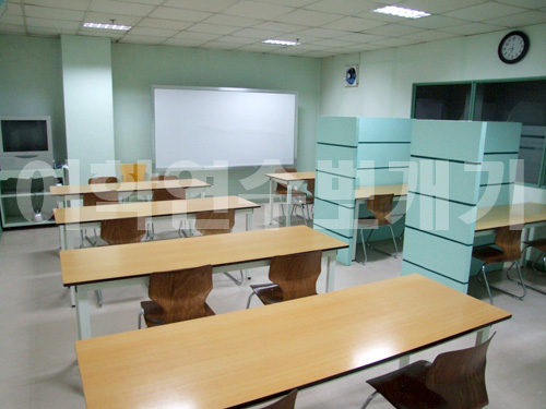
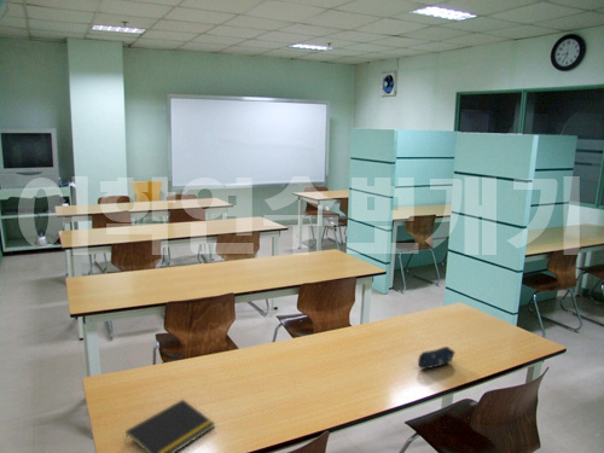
+ pencil case [417,345,457,371]
+ notepad [123,399,216,453]
